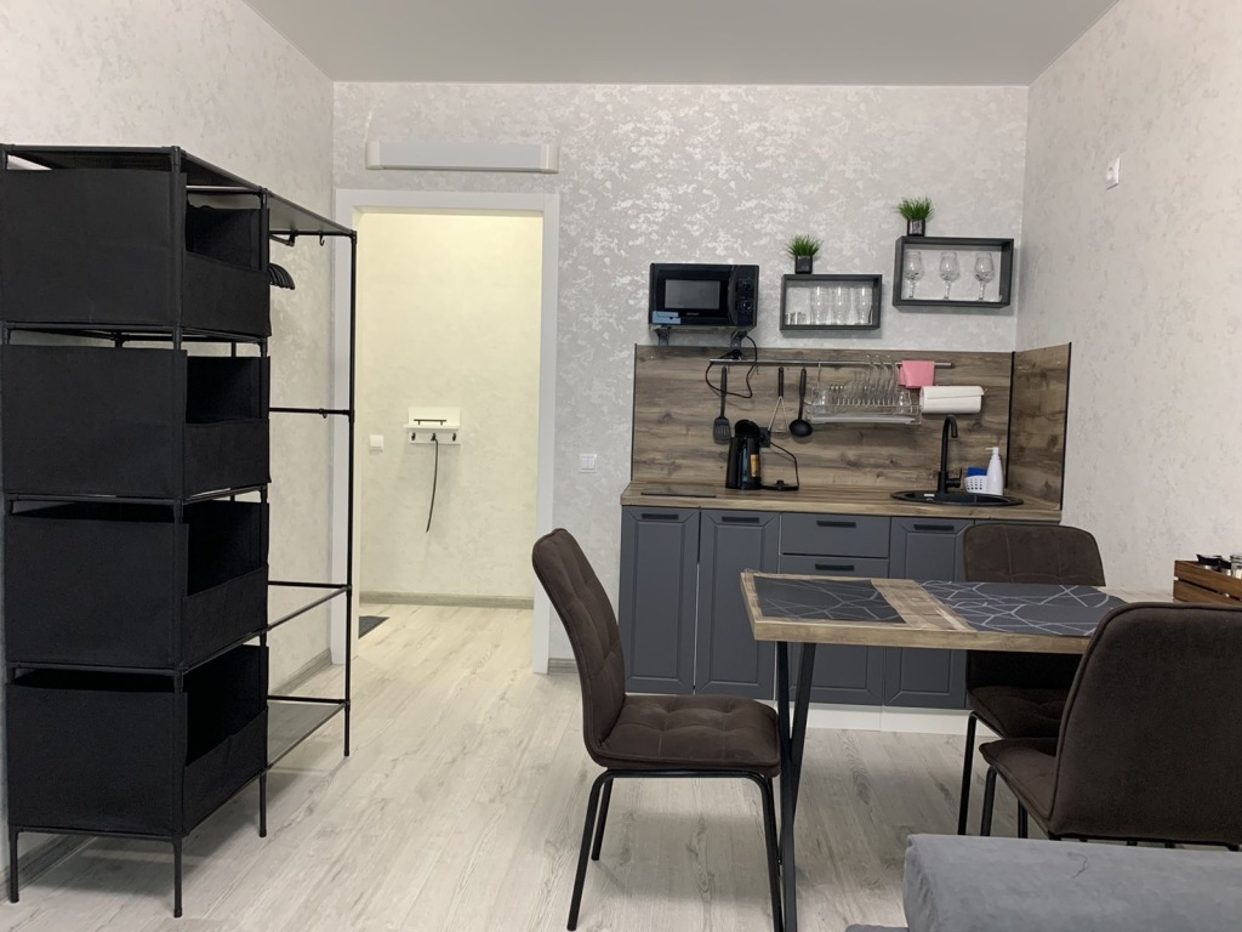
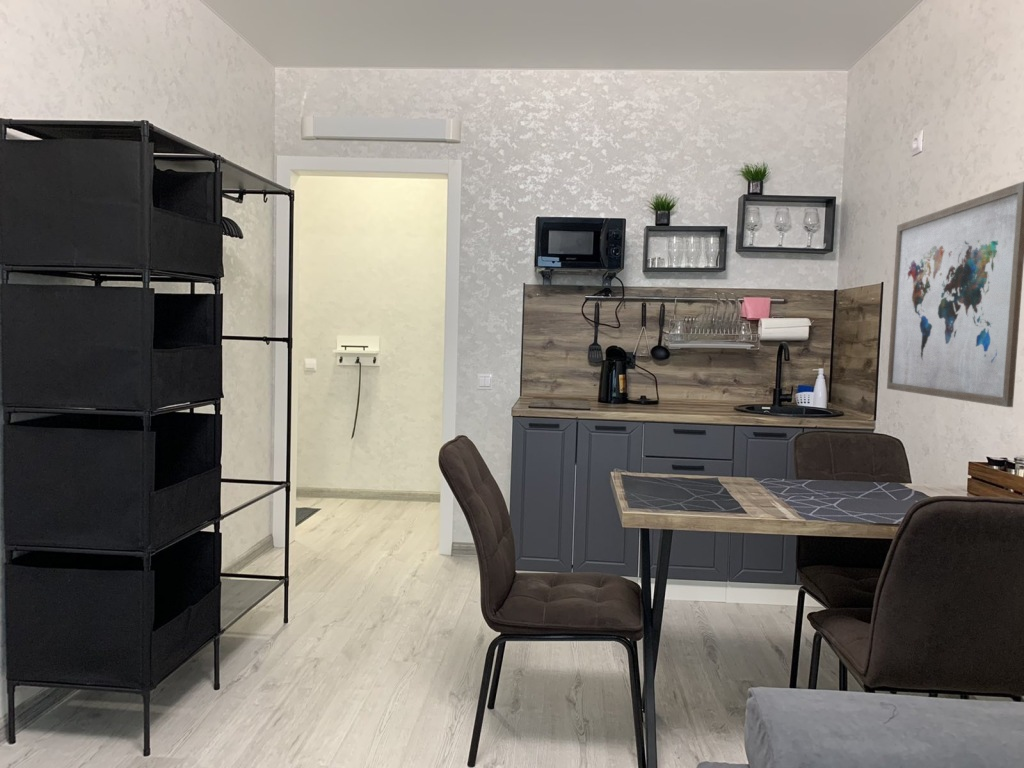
+ wall art [886,181,1024,408]
